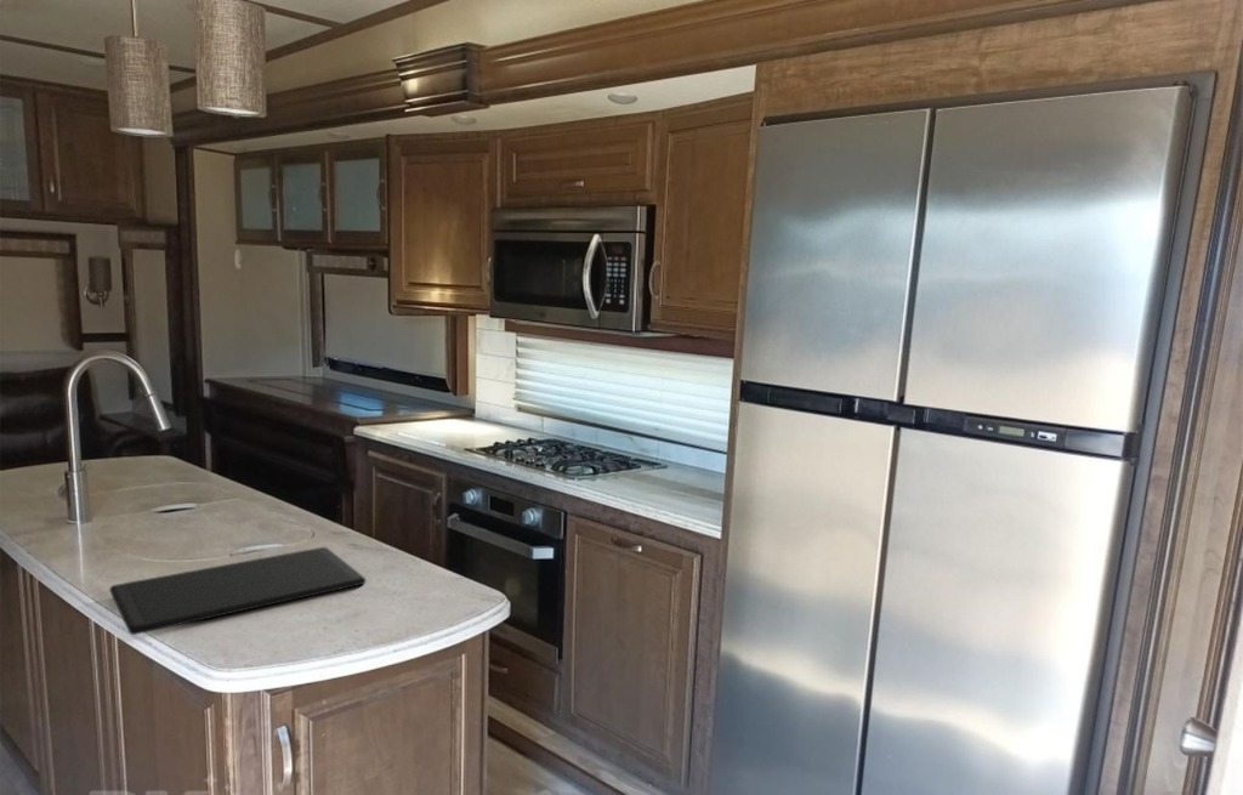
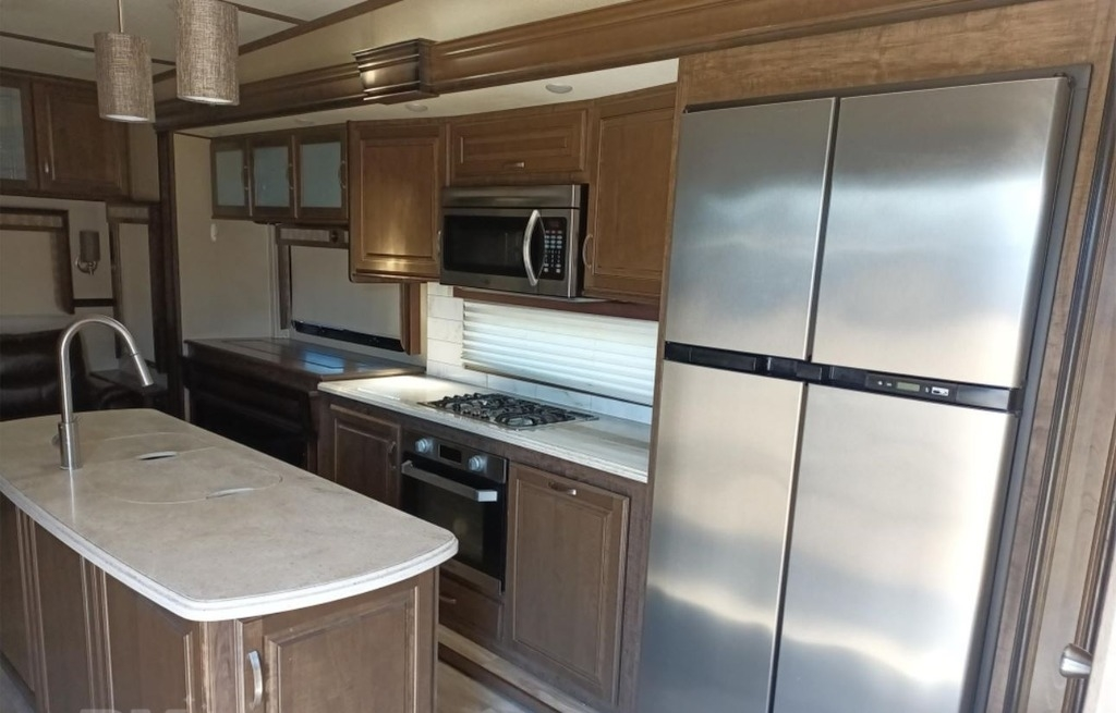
- cutting board [108,546,367,636]
